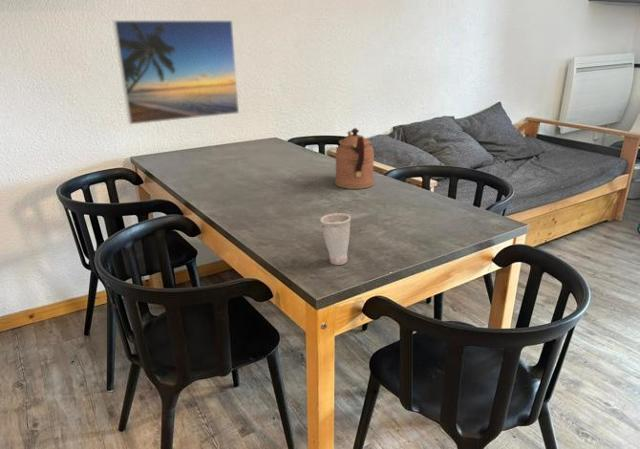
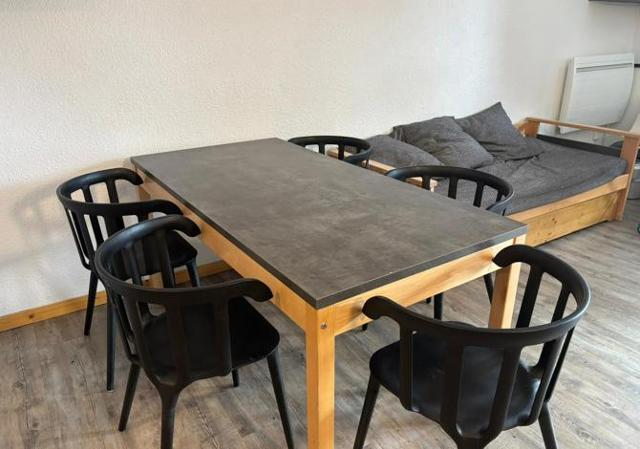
- coffeepot [334,127,375,190]
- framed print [112,19,240,126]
- cup [319,212,352,266]
